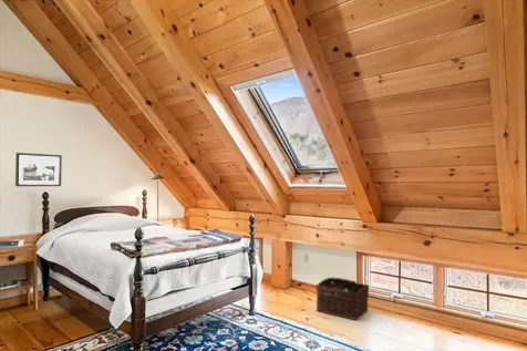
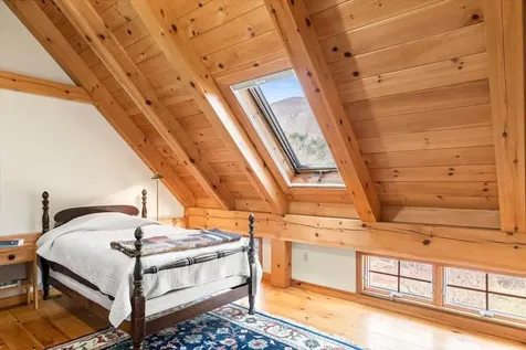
- basket [314,277,371,321]
- picture frame [14,152,63,187]
